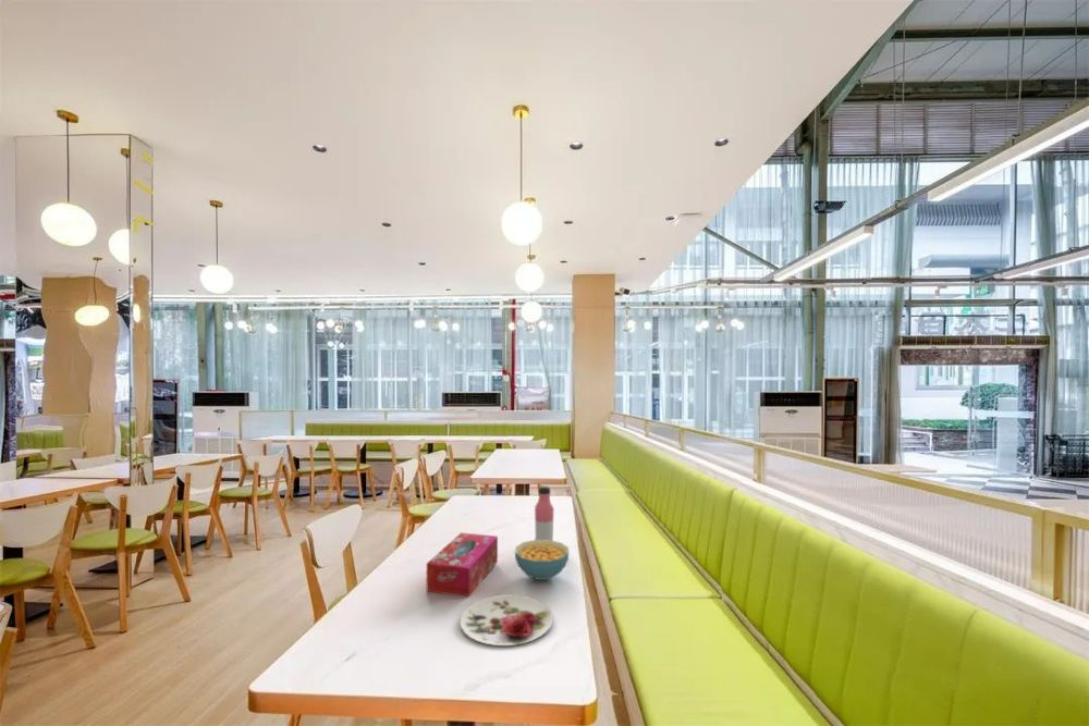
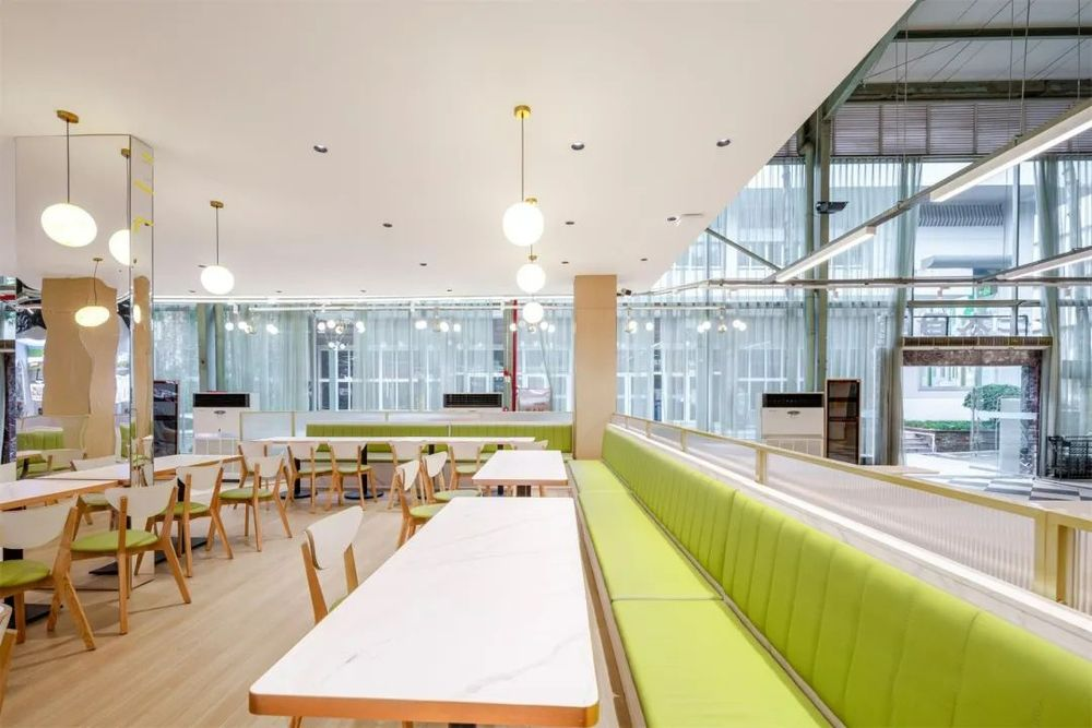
- cereal bowl [514,539,571,581]
- tissue box [426,531,499,598]
- water bottle [534,484,555,541]
- plate [458,593,554,647]
